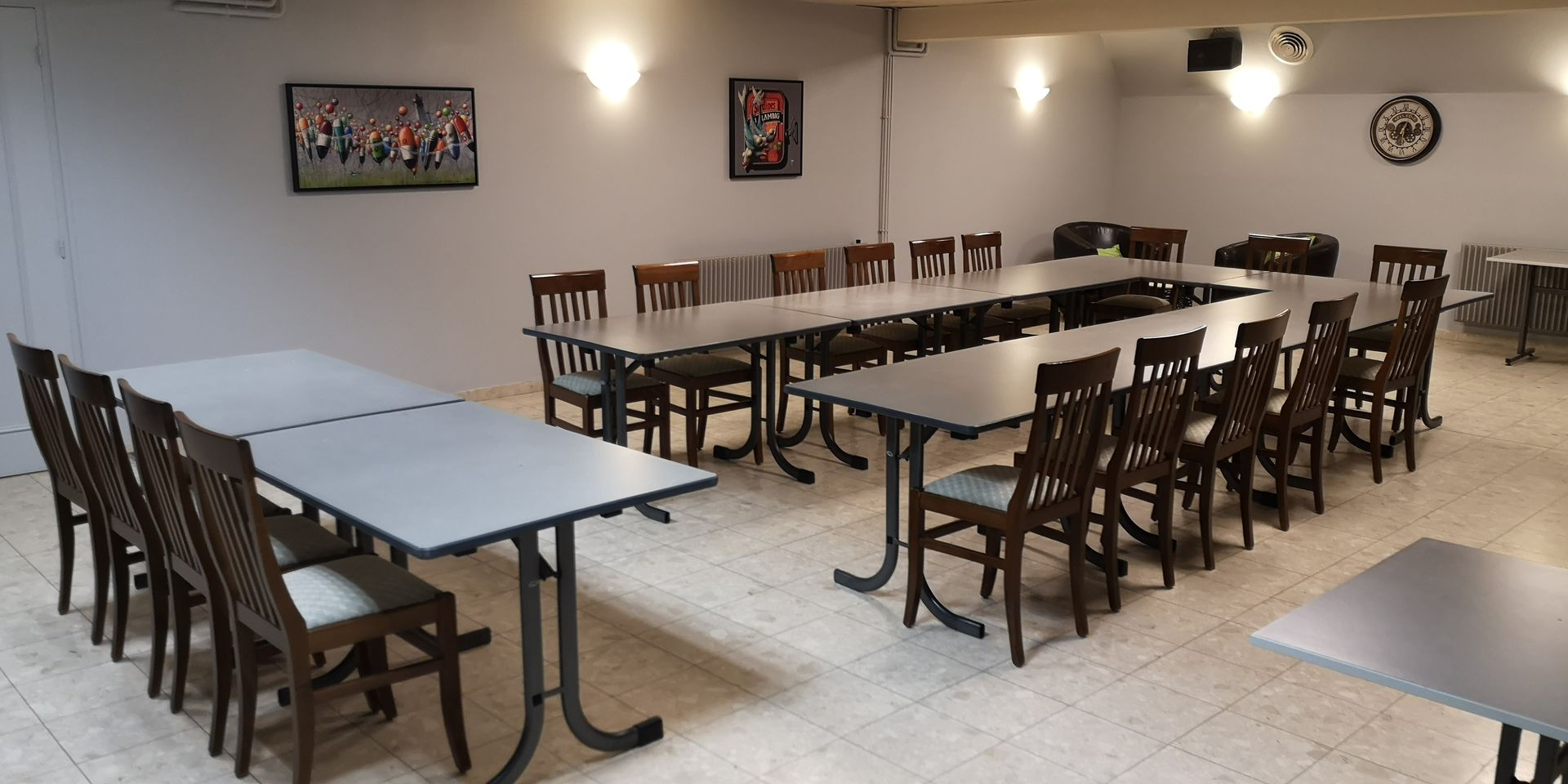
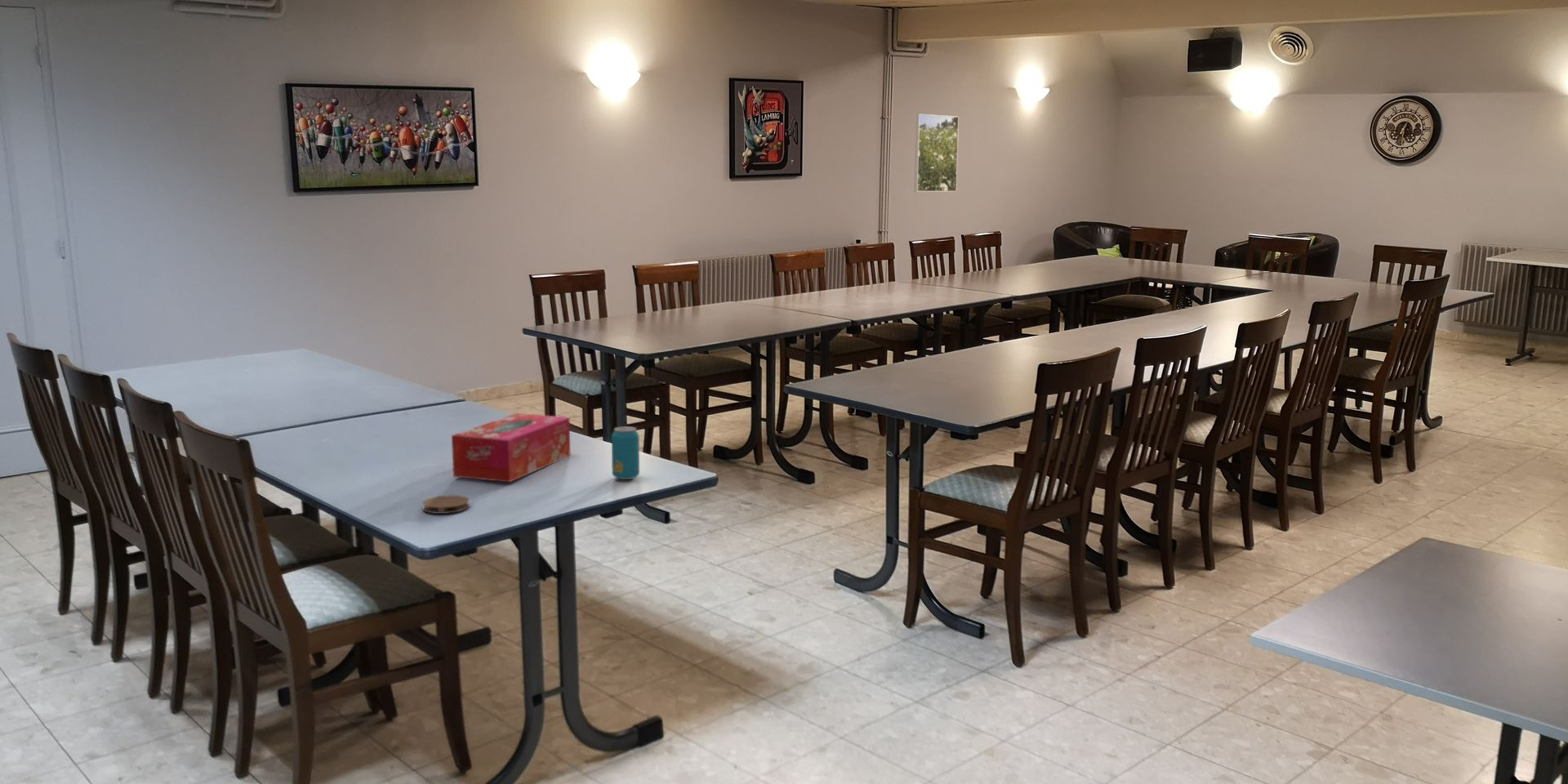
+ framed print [913,114,960,193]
+ tissue box [451,412,571,483]
+ beverage can [611,425,640,480]
+ coaster [421,494,470,515]
